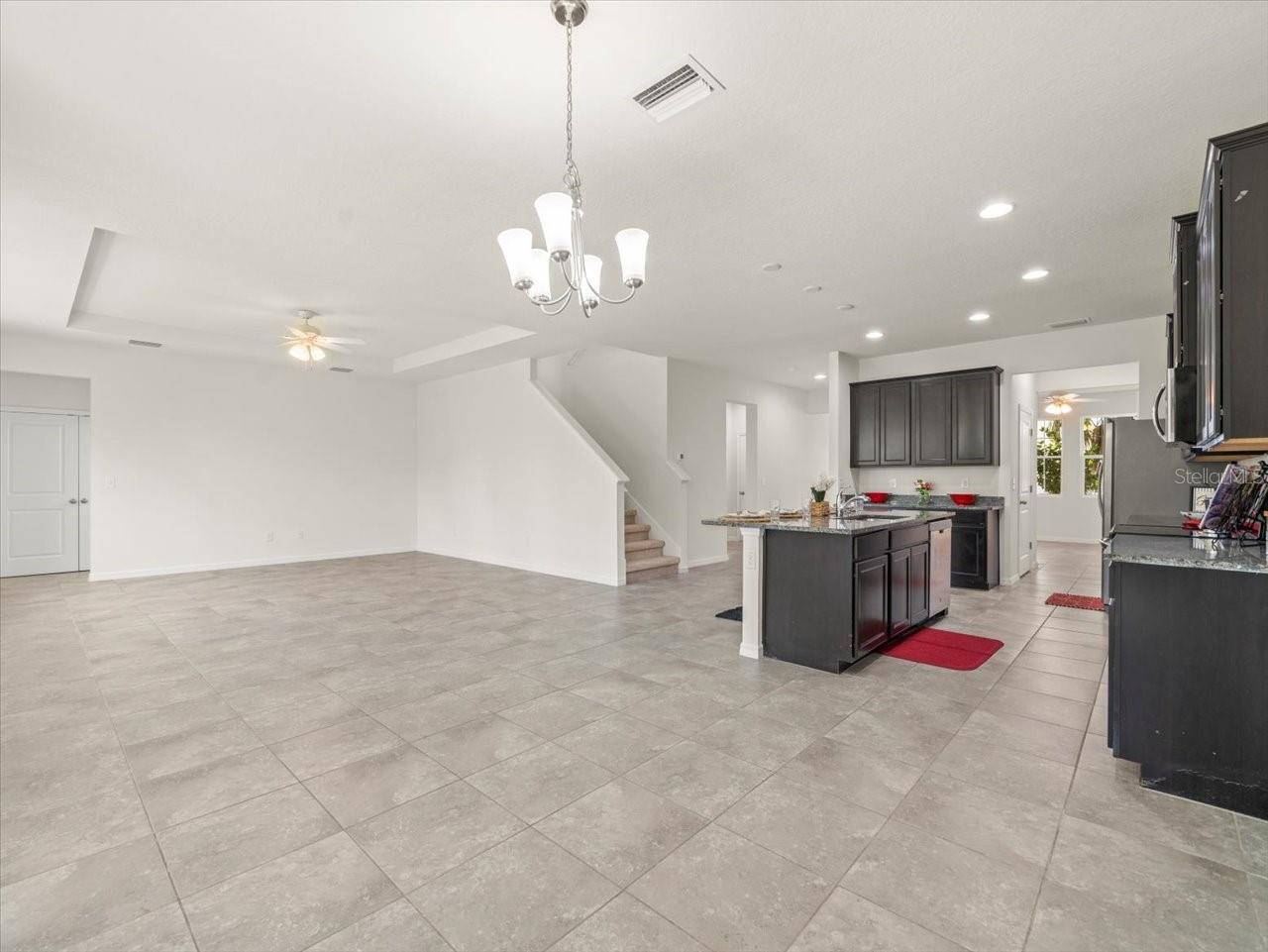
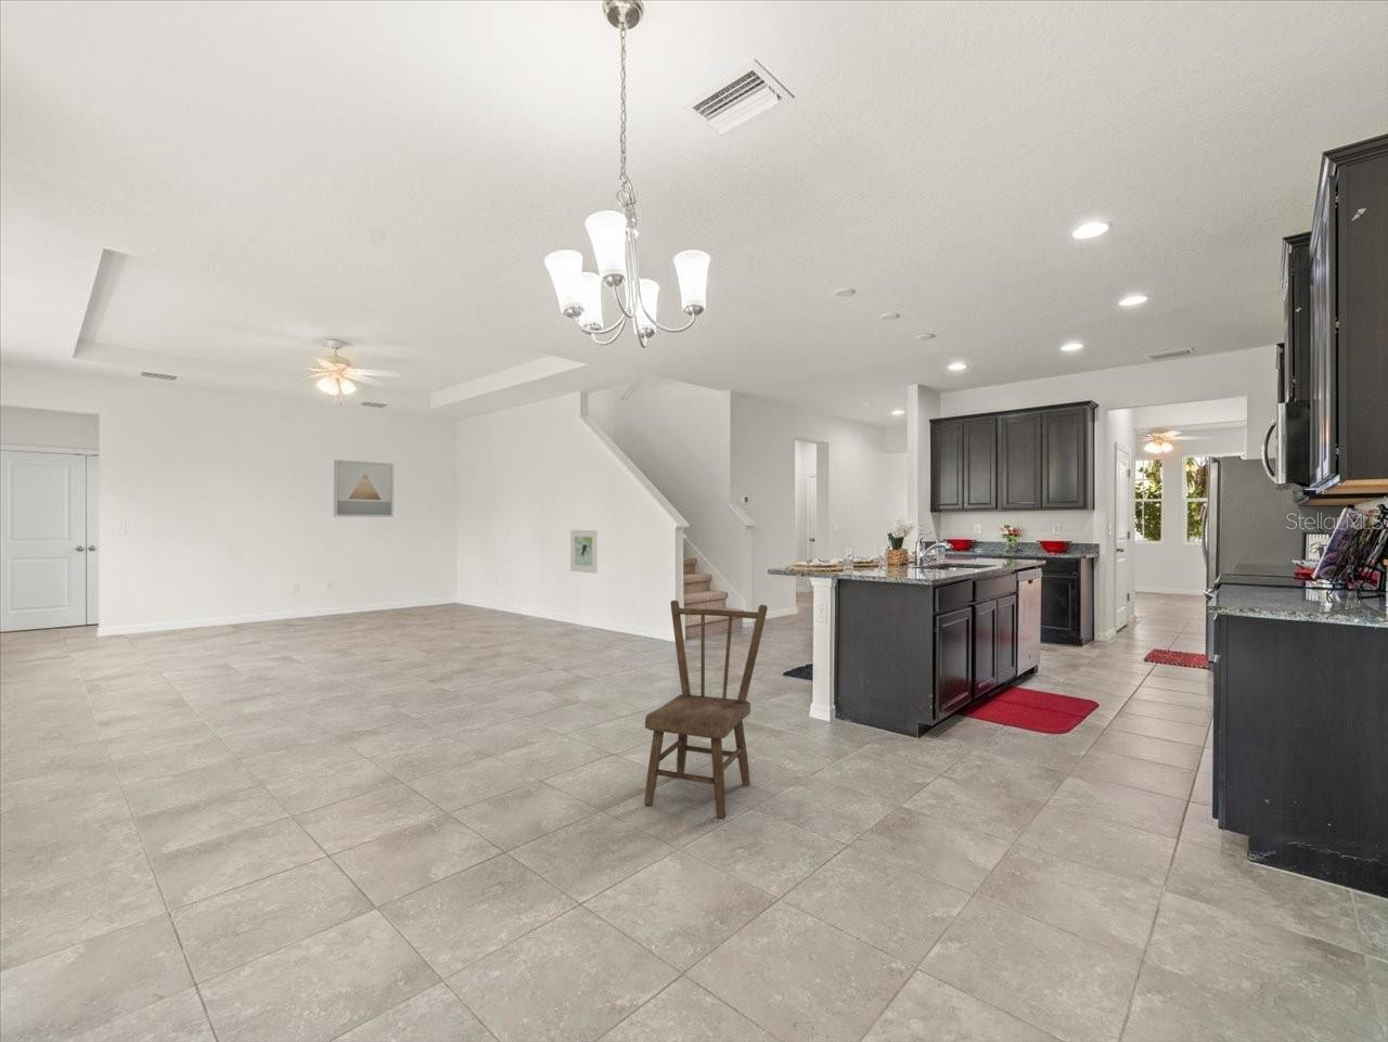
+ wall art [333,459,395,519]
+ dining chair [643,600,768,820]
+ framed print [569,529,599,575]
